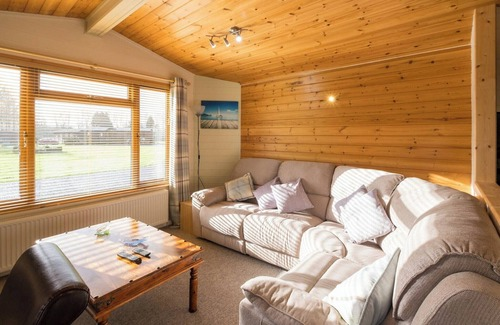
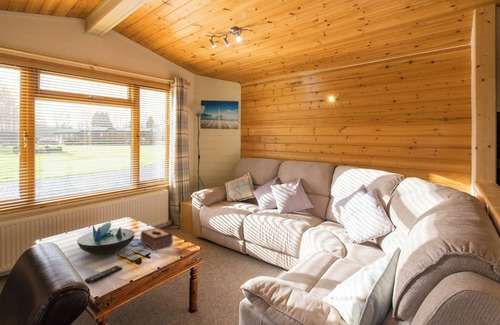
+ tissue box [140,226,174,251]
+ remote control [84,265,123,285]
+ decorative bowl [76,221,136,255]
